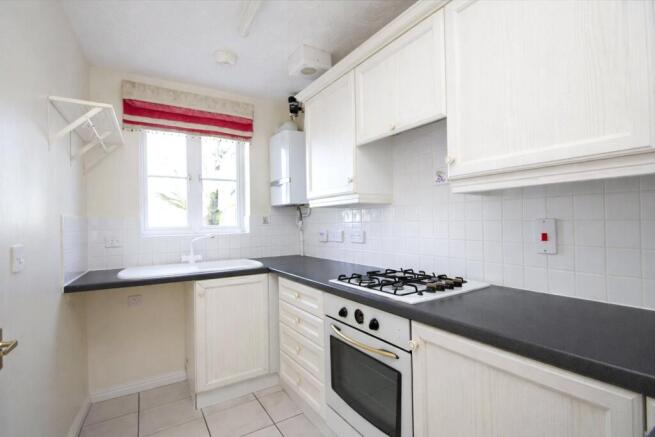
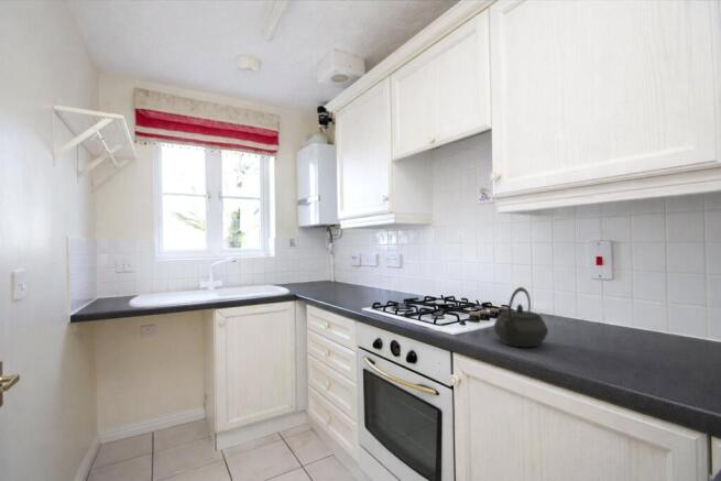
+ kettle [493,286,549,349]
